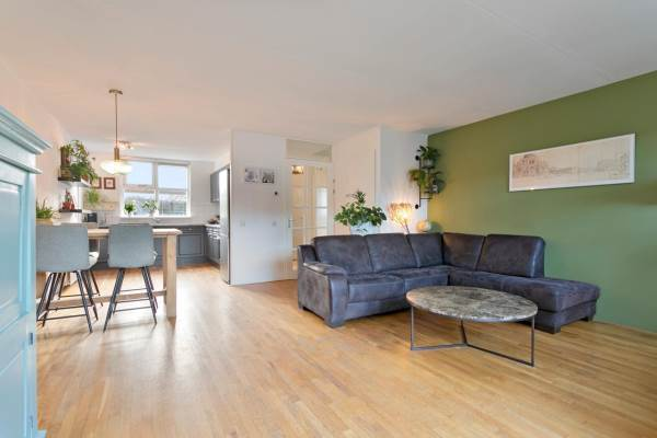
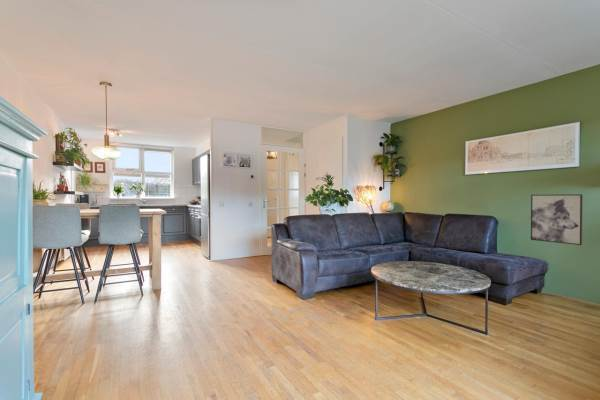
+ wall art [530,193,583,246]
